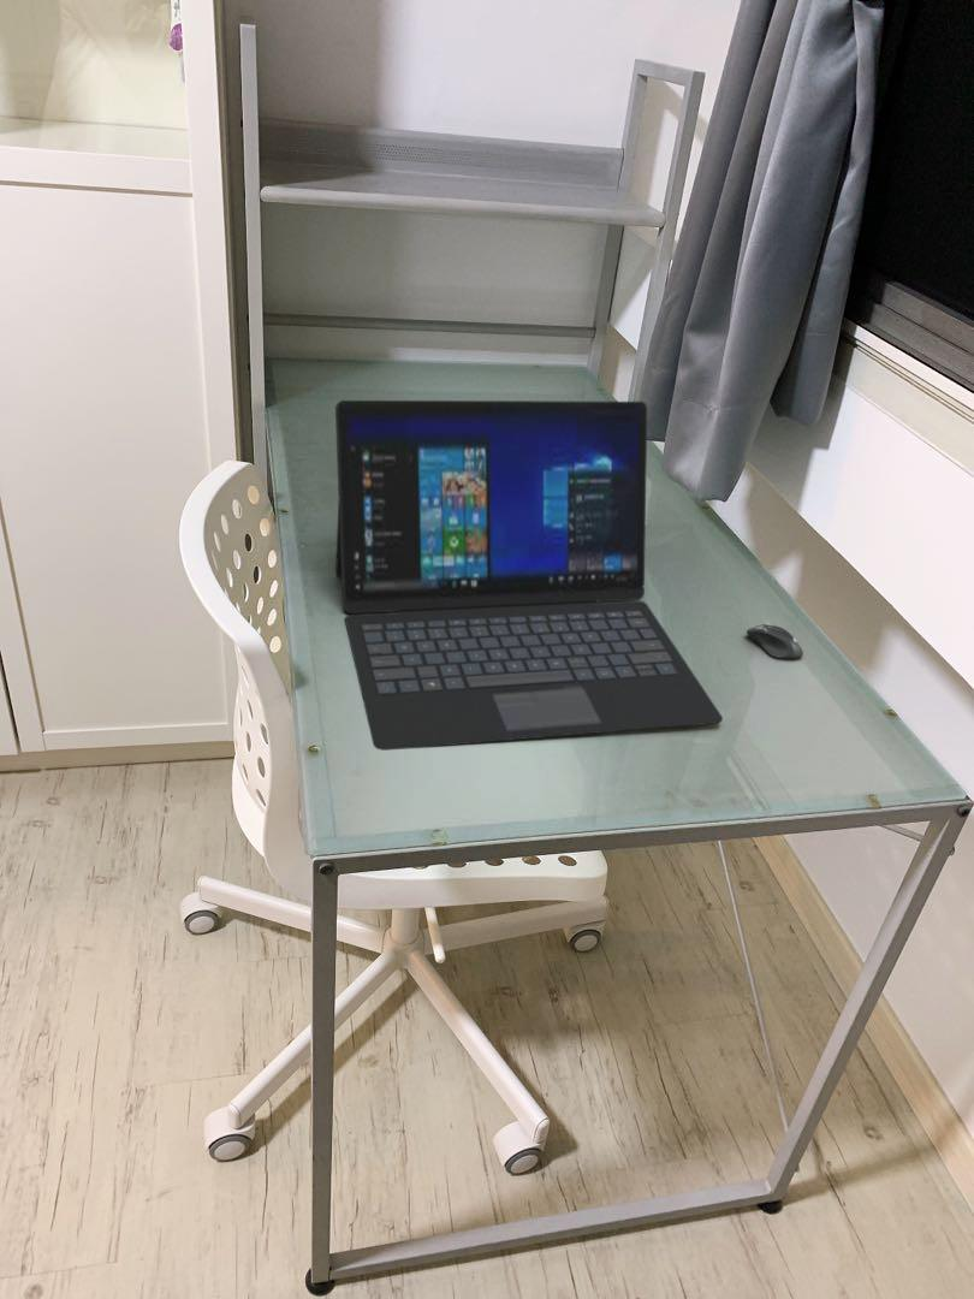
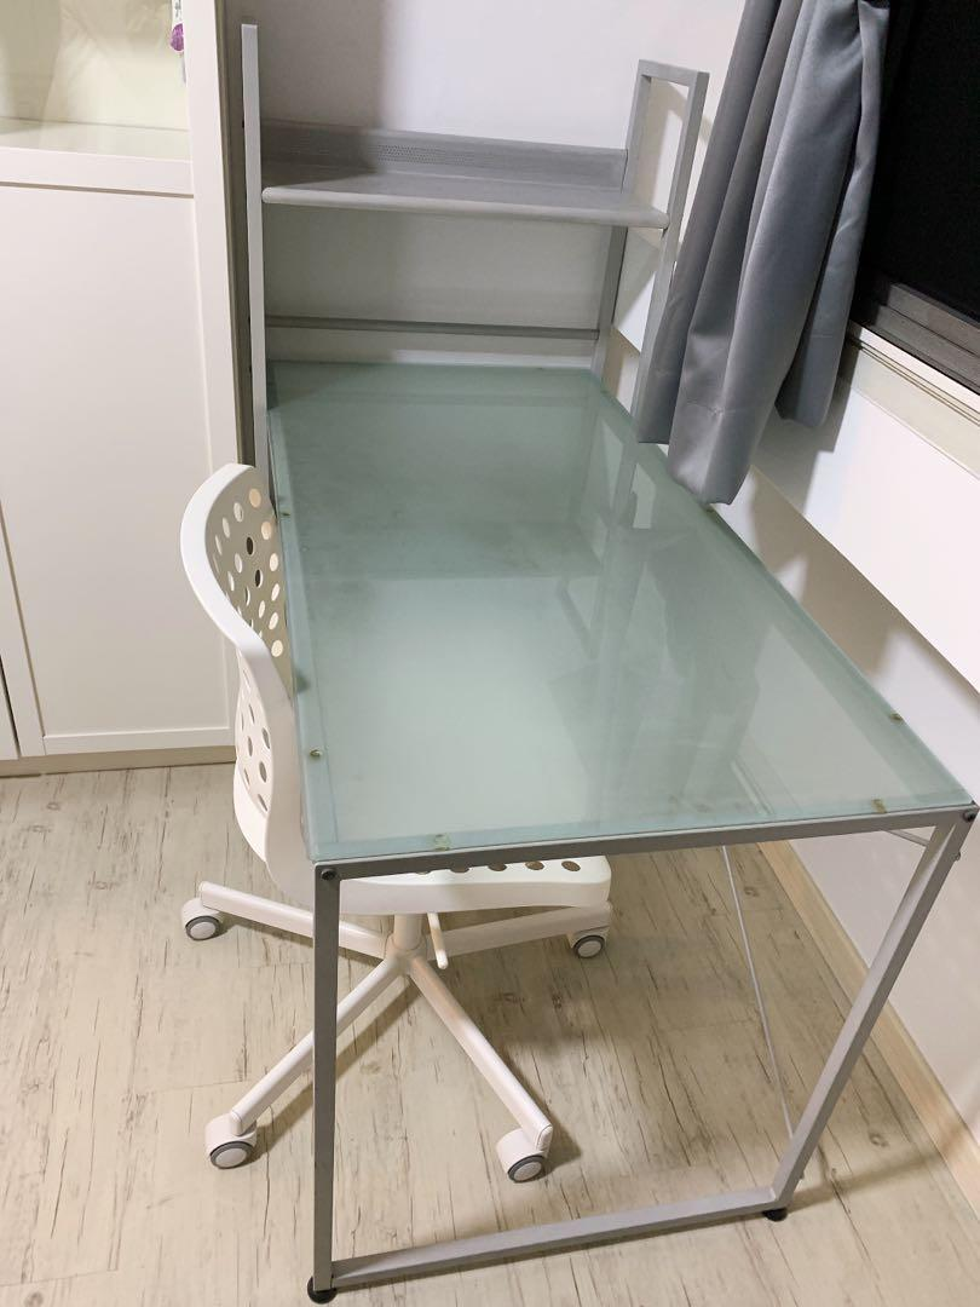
- laptop [334,399,724,752]
- computer mouse [746,623,804,659]
